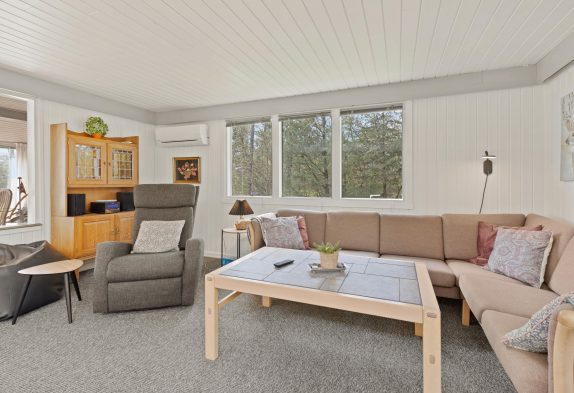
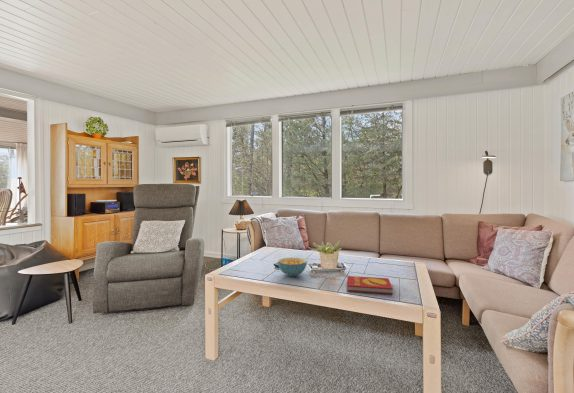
+ book [346,275,394,295]
+ cereal bowl [277,257,308,277]
